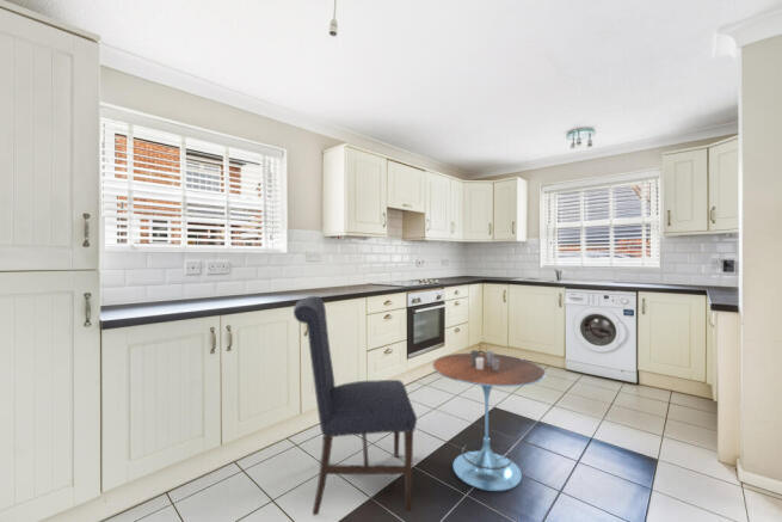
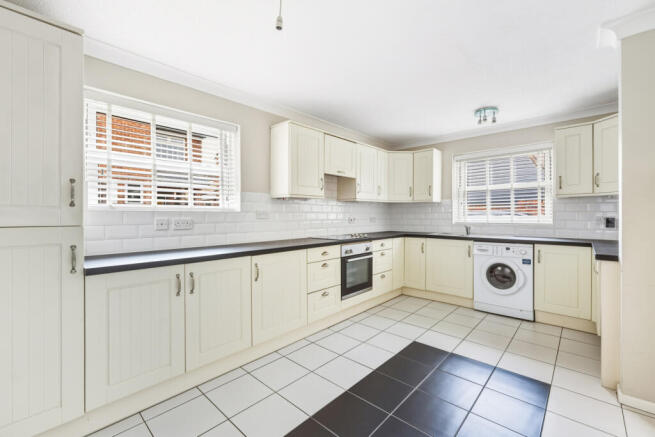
- side table [432,349,547,492]
- chair [293,295,418,517]
